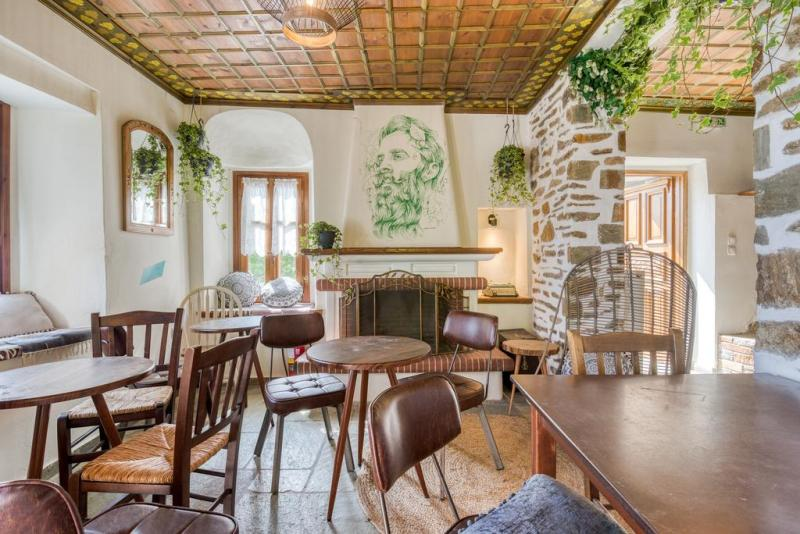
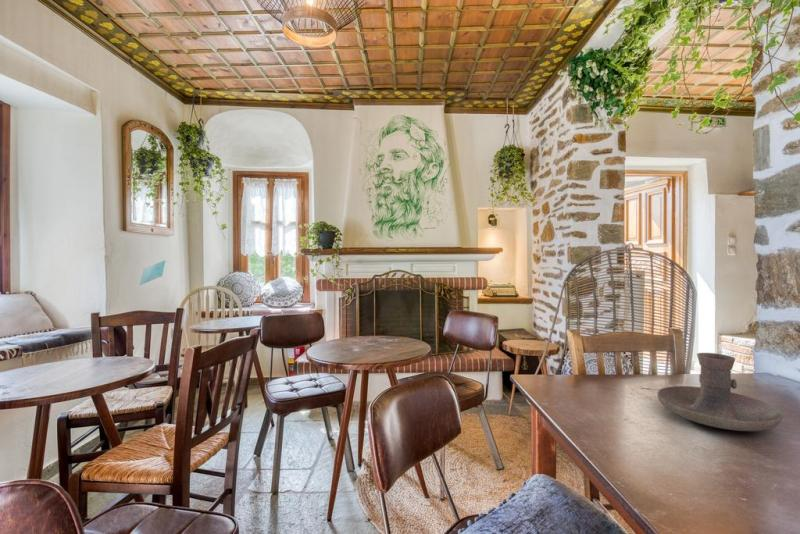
+ candle holder [656,352,784,432]
